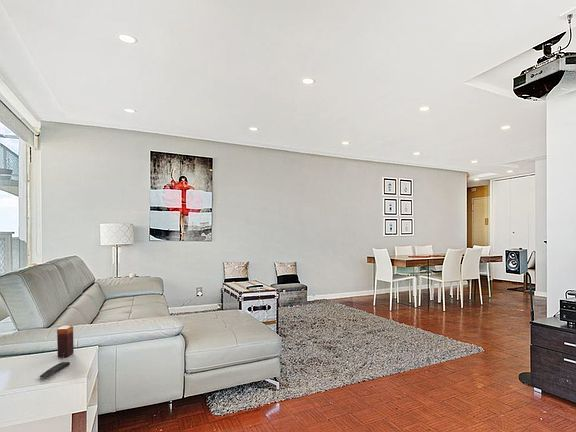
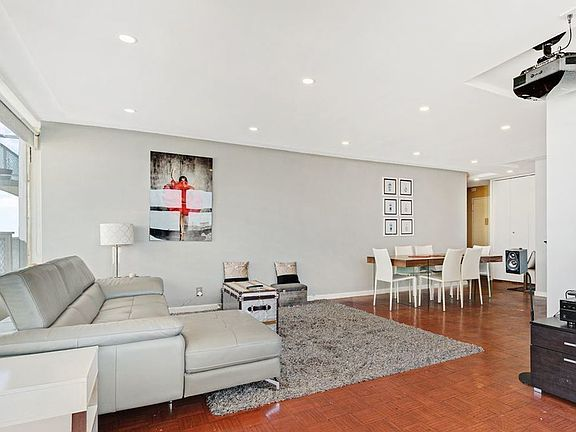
- candle [56,325,75,358]
- remote control [39,361,71,381]
